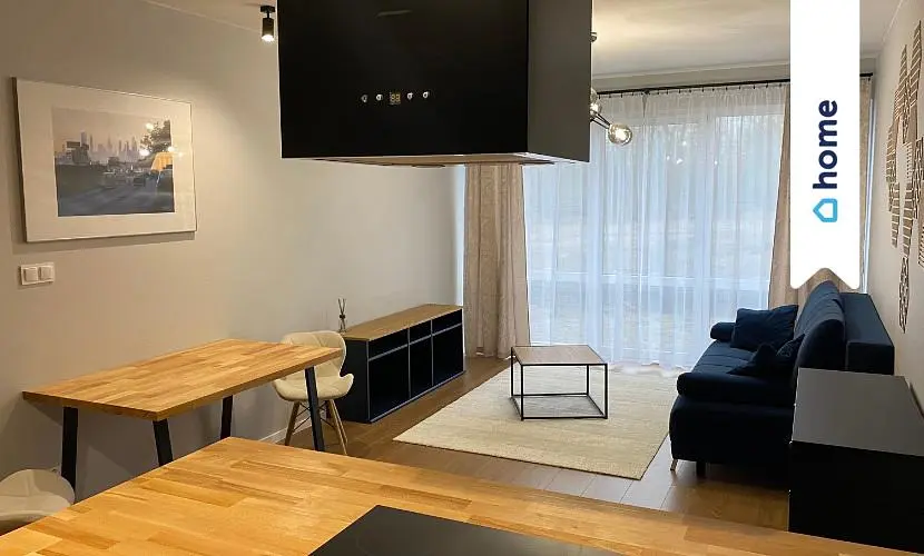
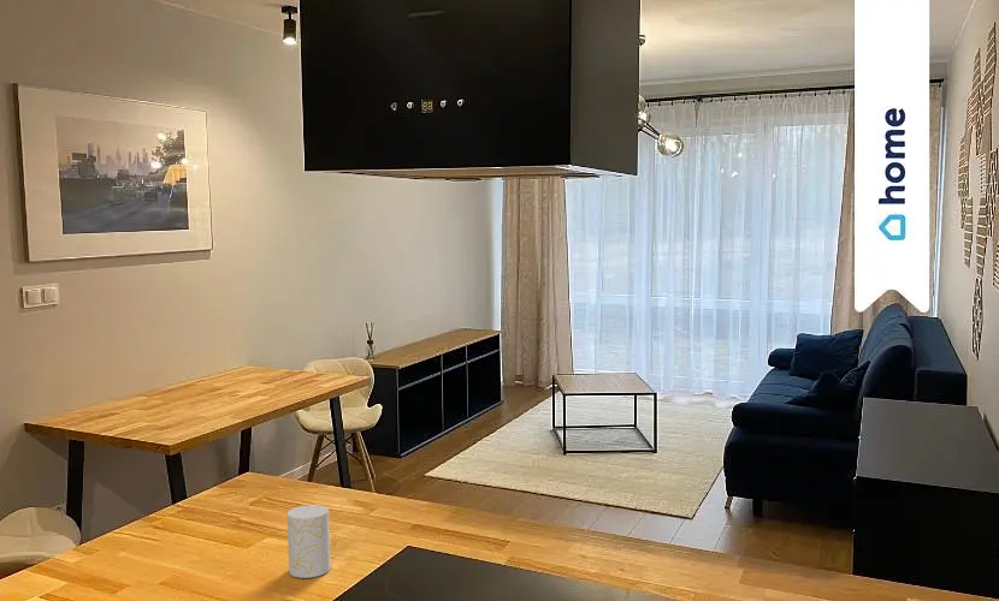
+ cup [286,504,331,579]
